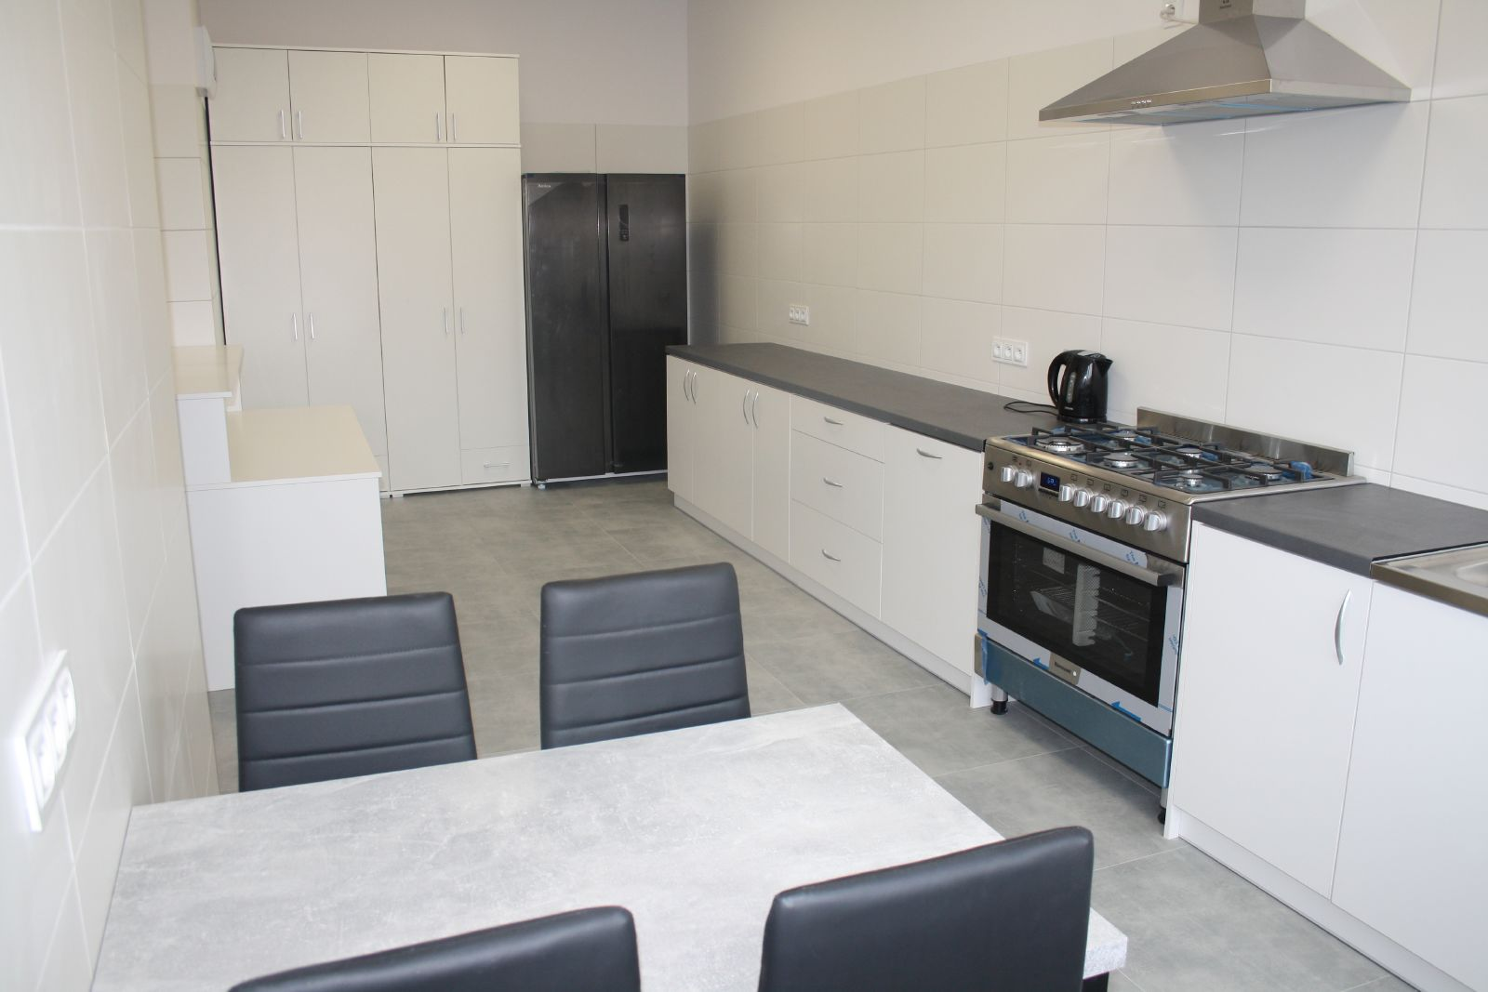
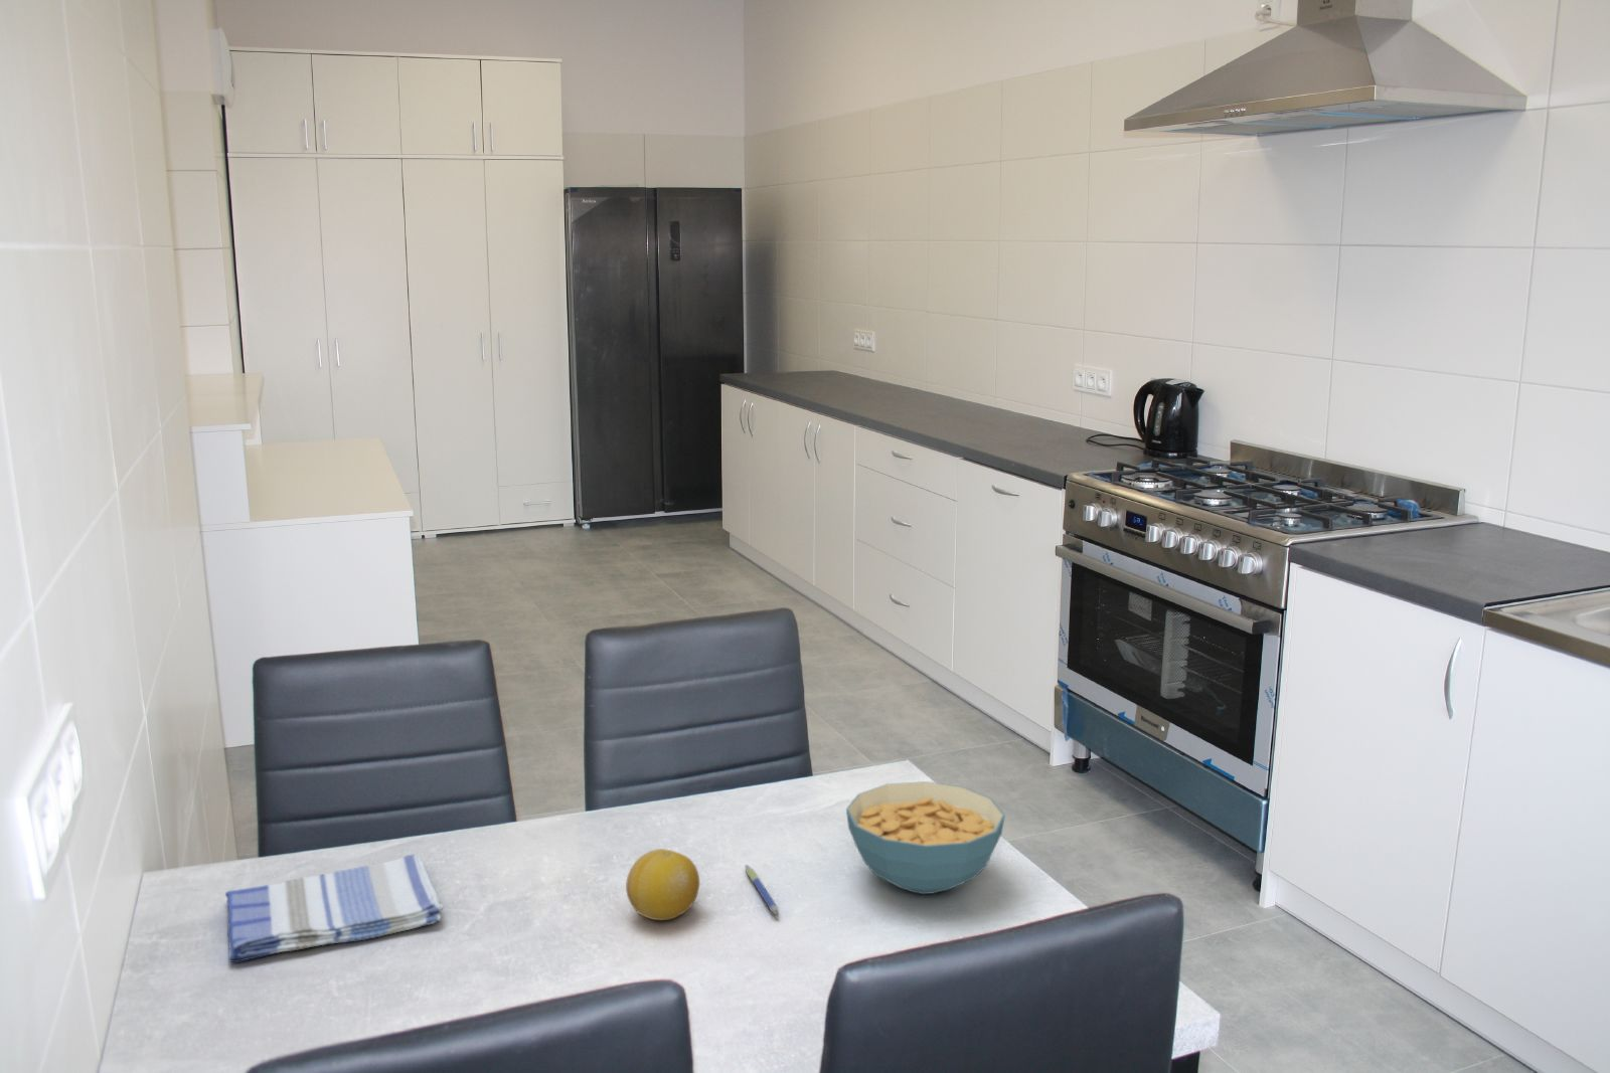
+ pen [744,863,780,915]
+ cereal bowl [846,781,1006,895]
+ dish towel [224,853,444,963]
+ fruit [625,848,701,921]
